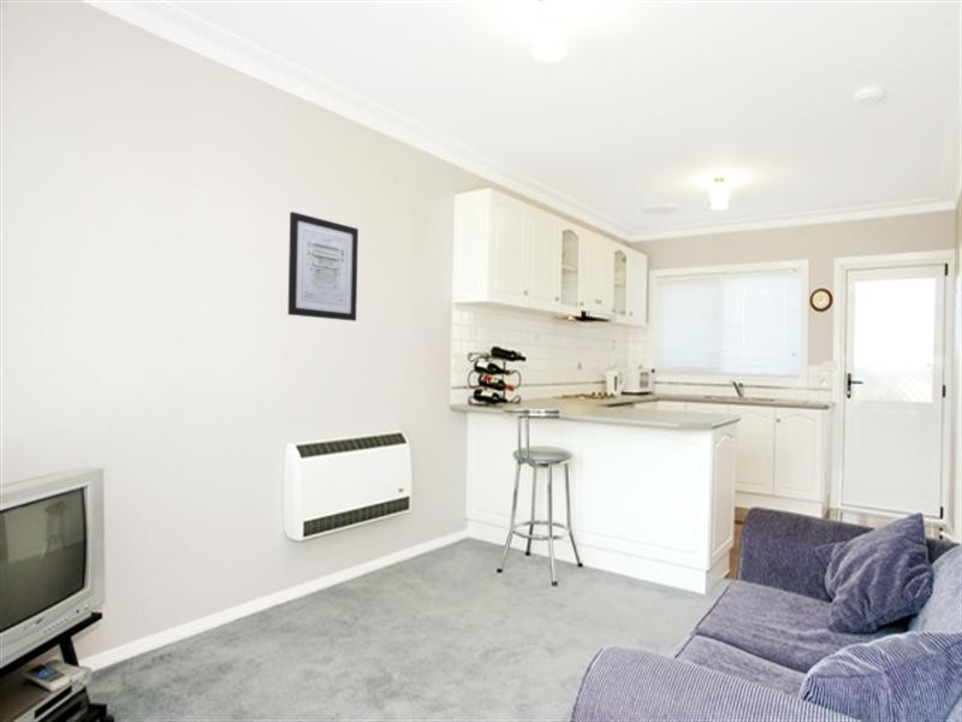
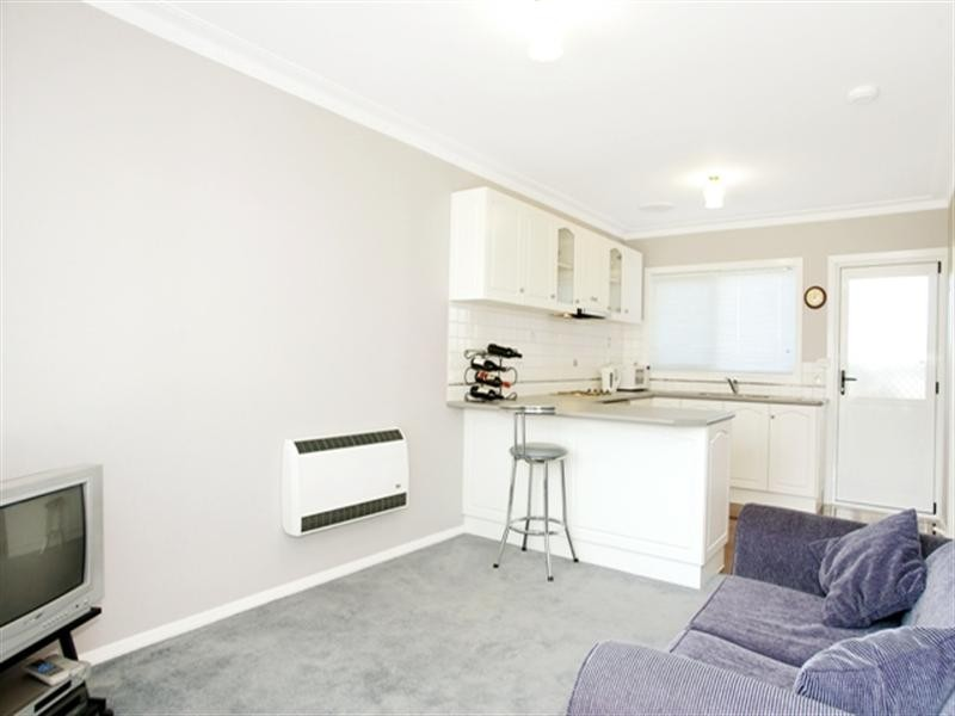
- wall art [286,211,360,322]
